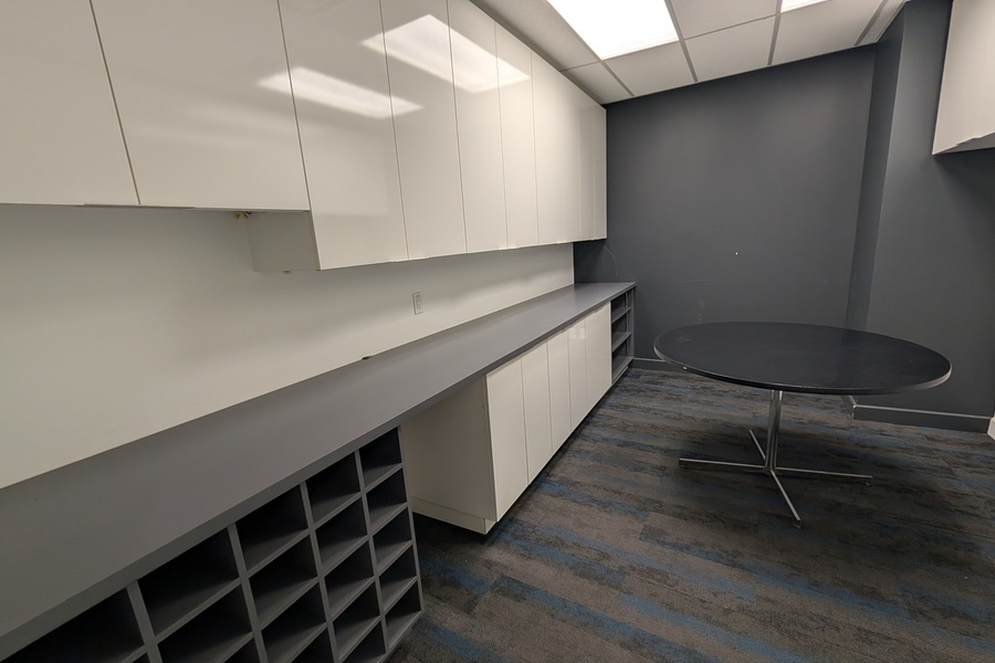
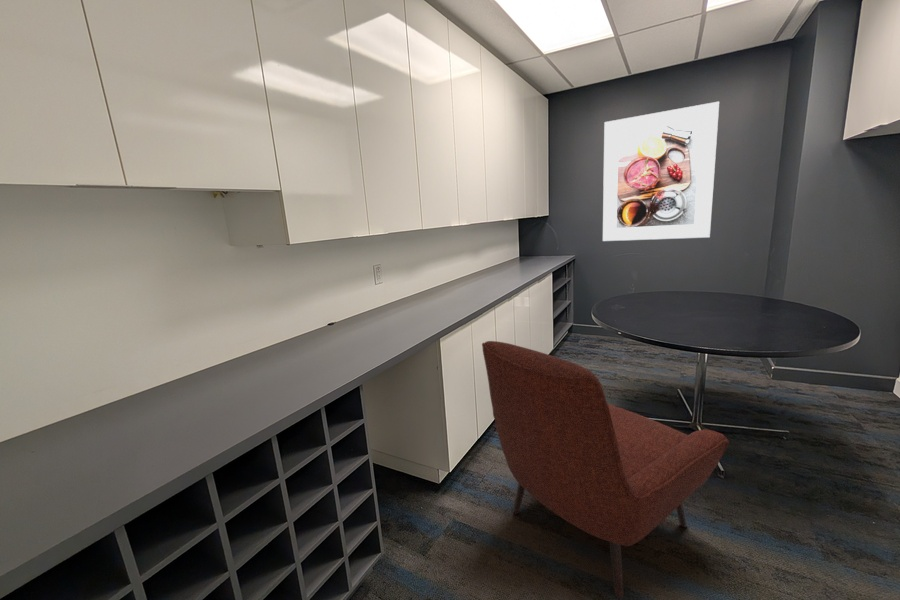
+ chair [481,340,730,600]
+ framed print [602,101,720,242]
